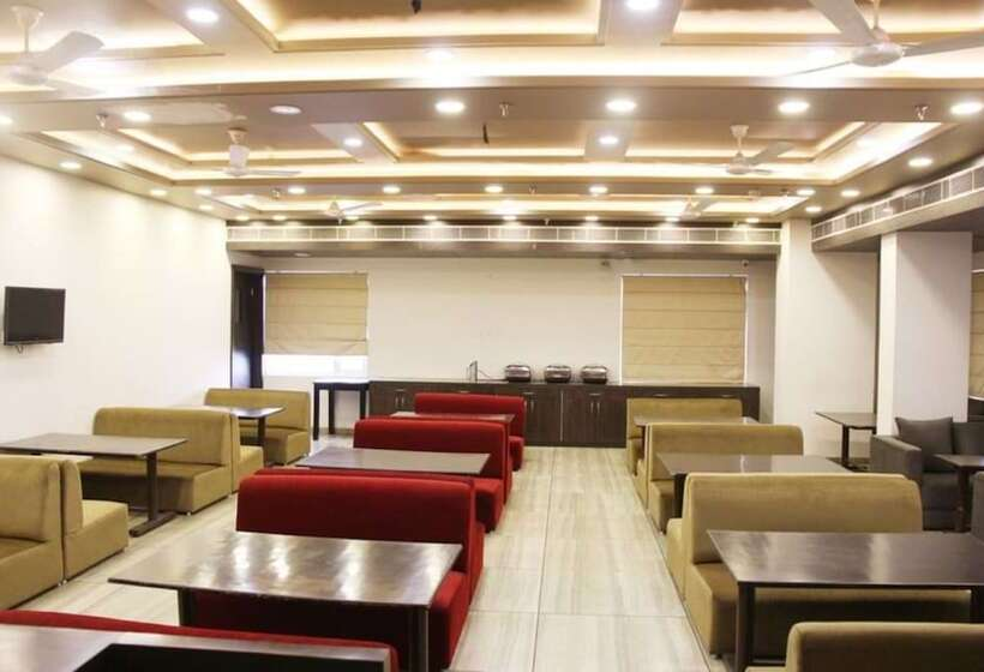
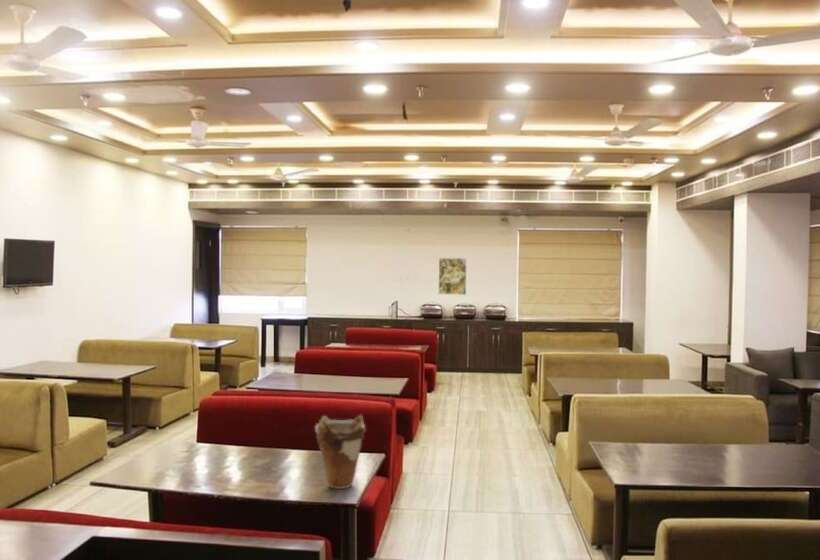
+ vase [314,414,367,490]
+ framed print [438,257,467,296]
